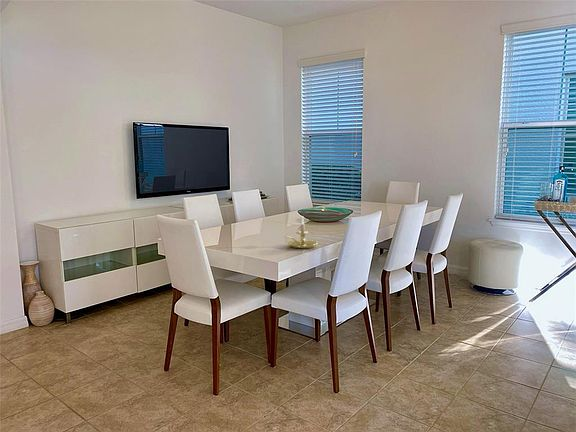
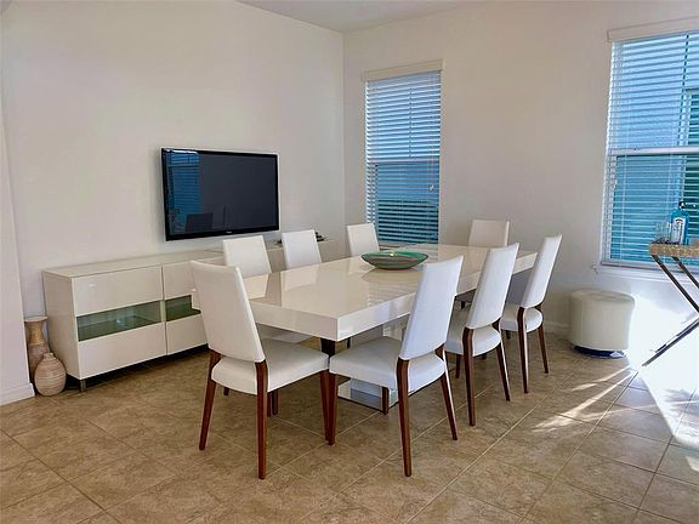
- candle holder [284,215,319,249]
